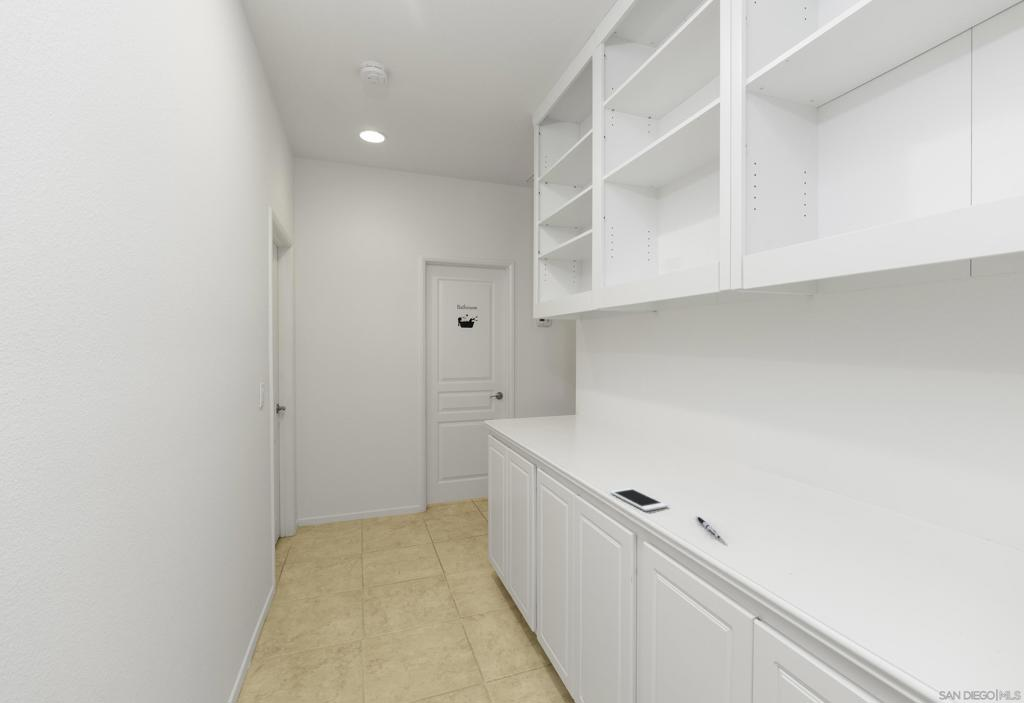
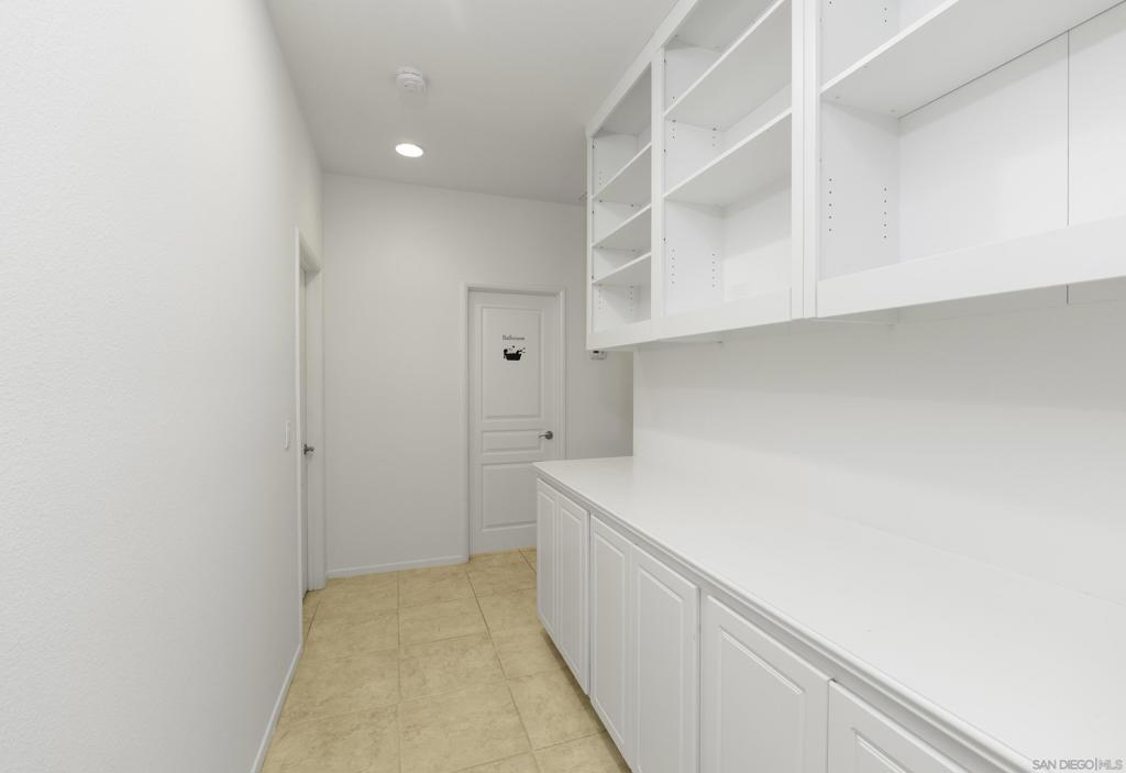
- pen [695,515,721,539]
- cell phone [609,487,668,512]
